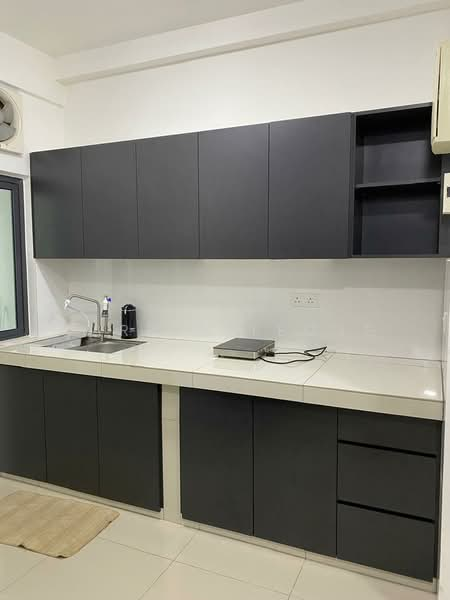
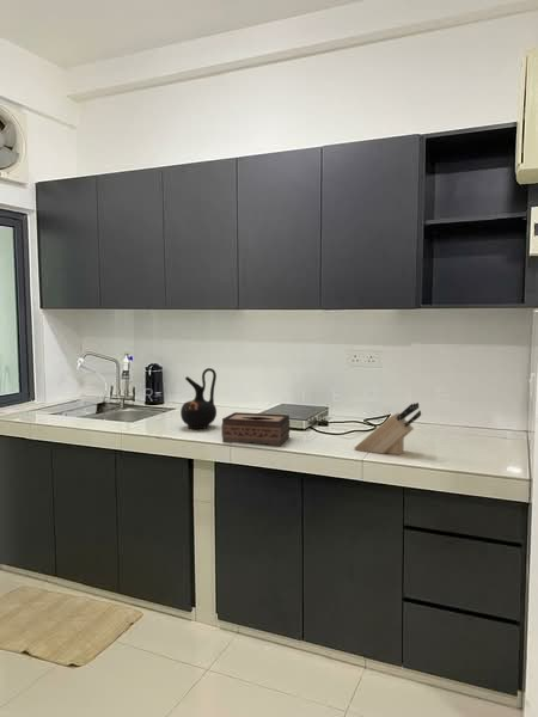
+ ceramic jug [179,367,218,430]
+ tissue box [220,411,291,447]
+ knife block [353,402,422,456]
